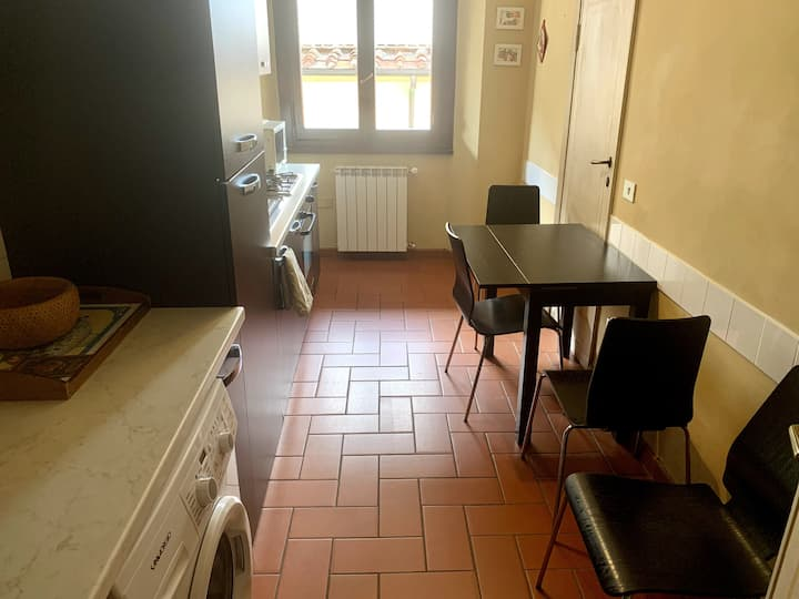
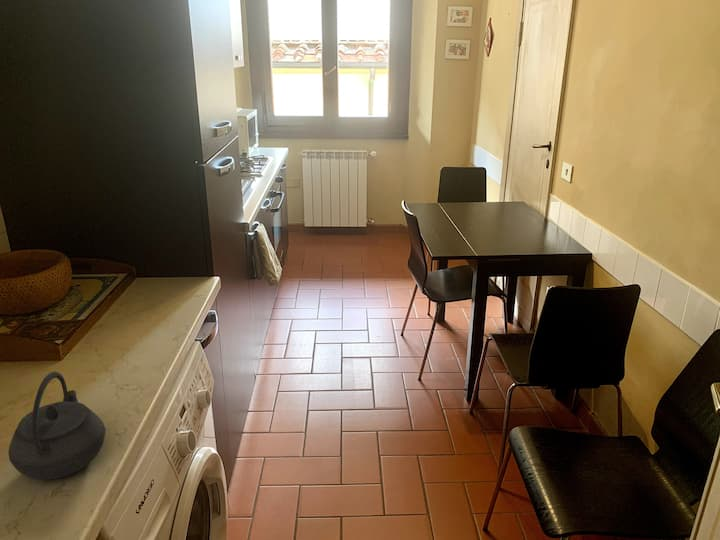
+ kettle [8,371,107,481]
